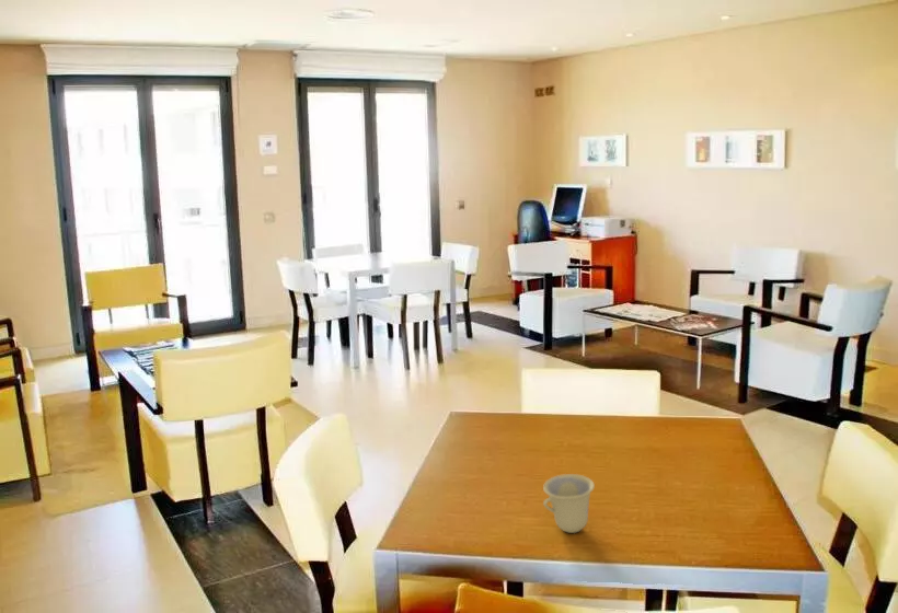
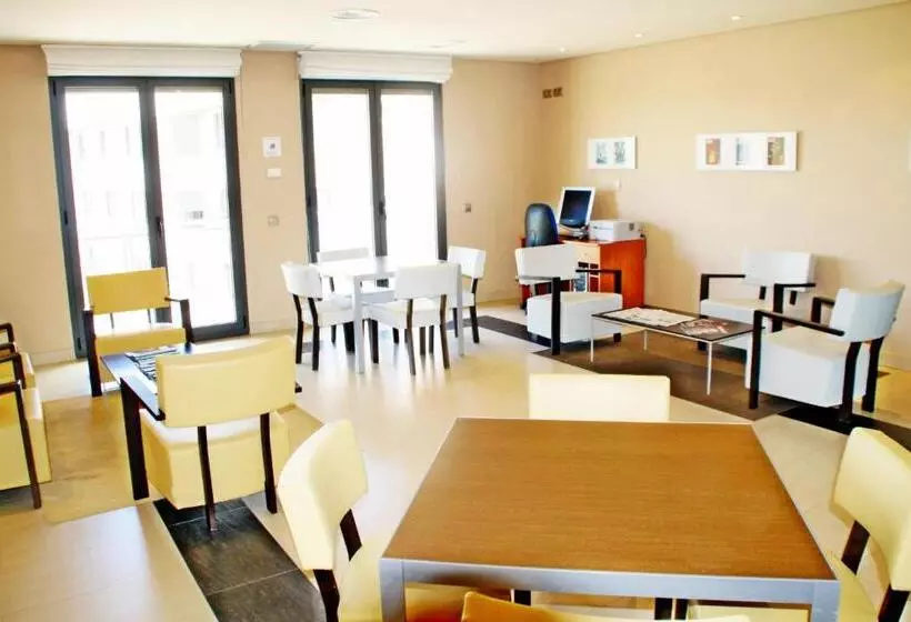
- cup [542,473,596,534]
